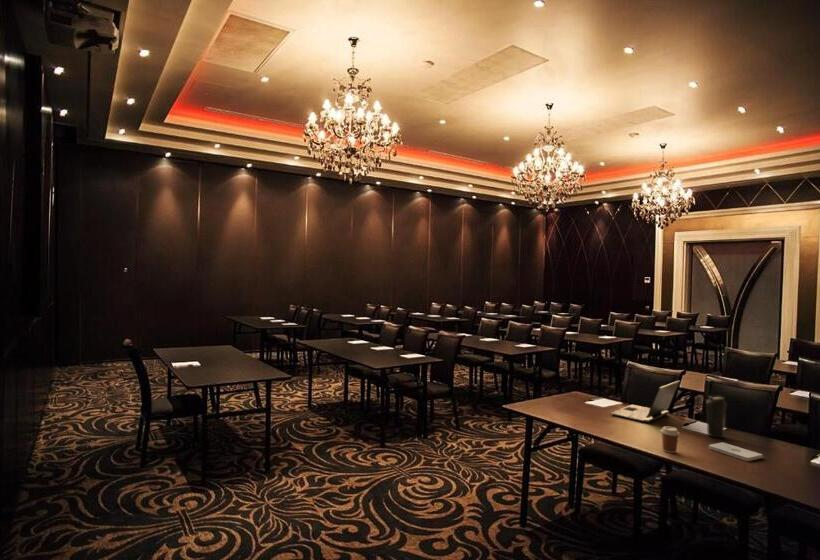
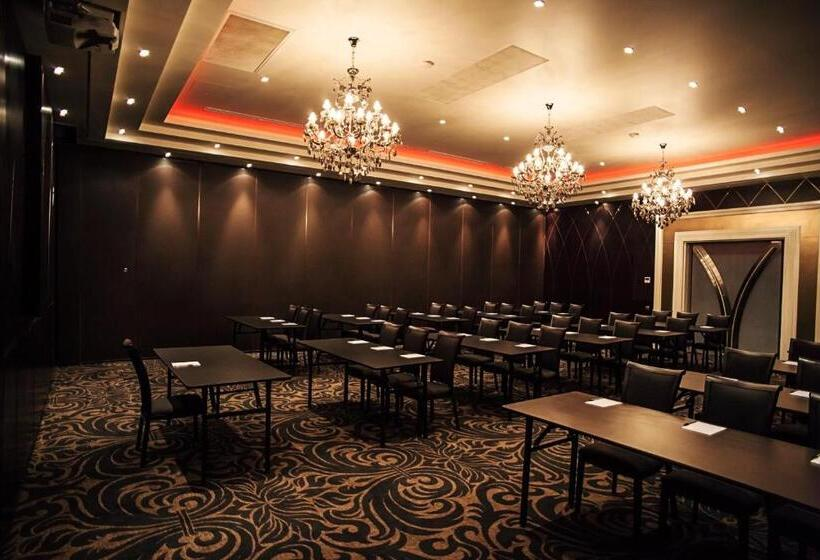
- laptop [609,380,681,424]
- coffee cup [659,426,681,454]
- notepad [708,441,764,462]
- water bottle [705,395,728,439]
